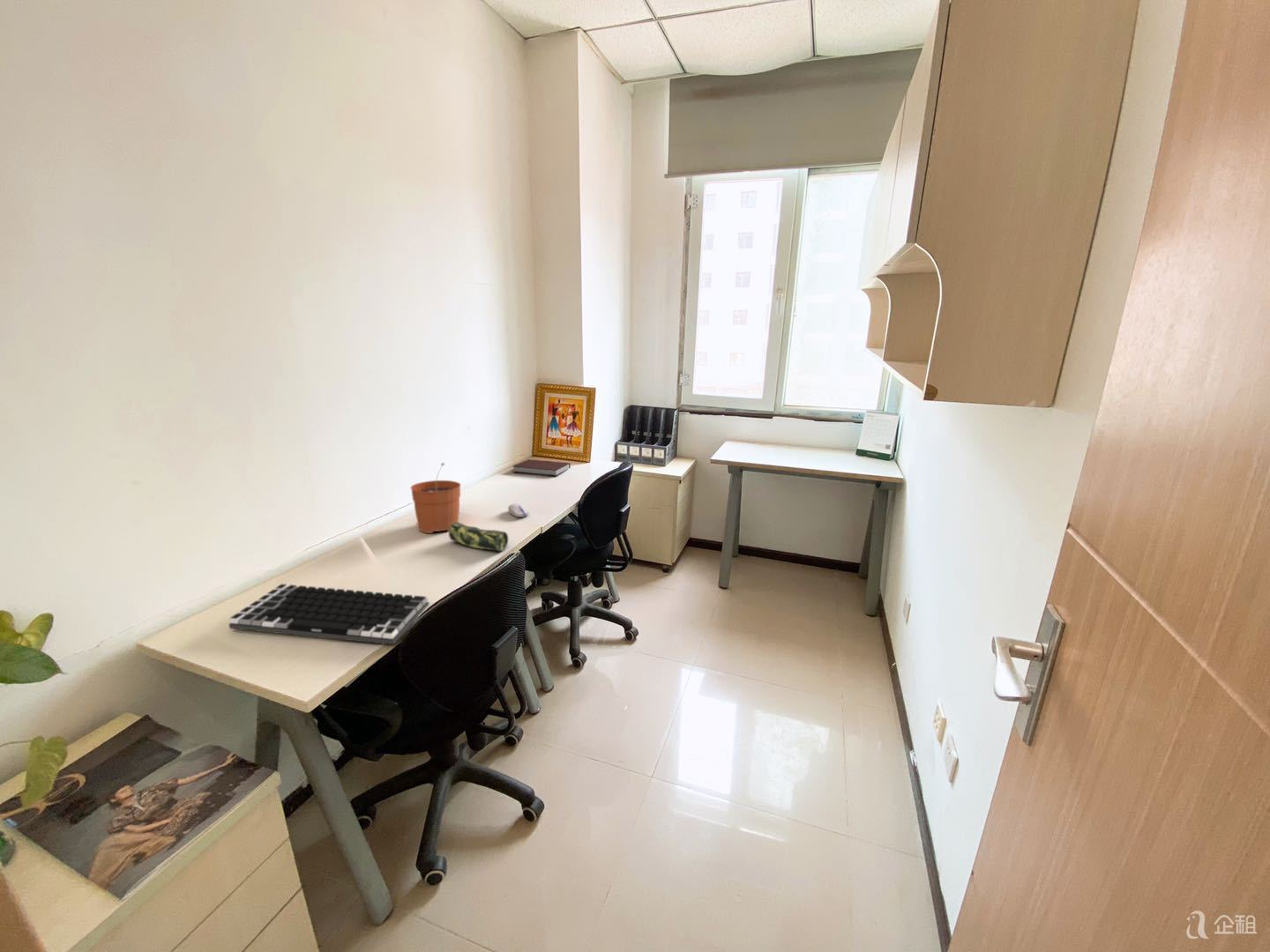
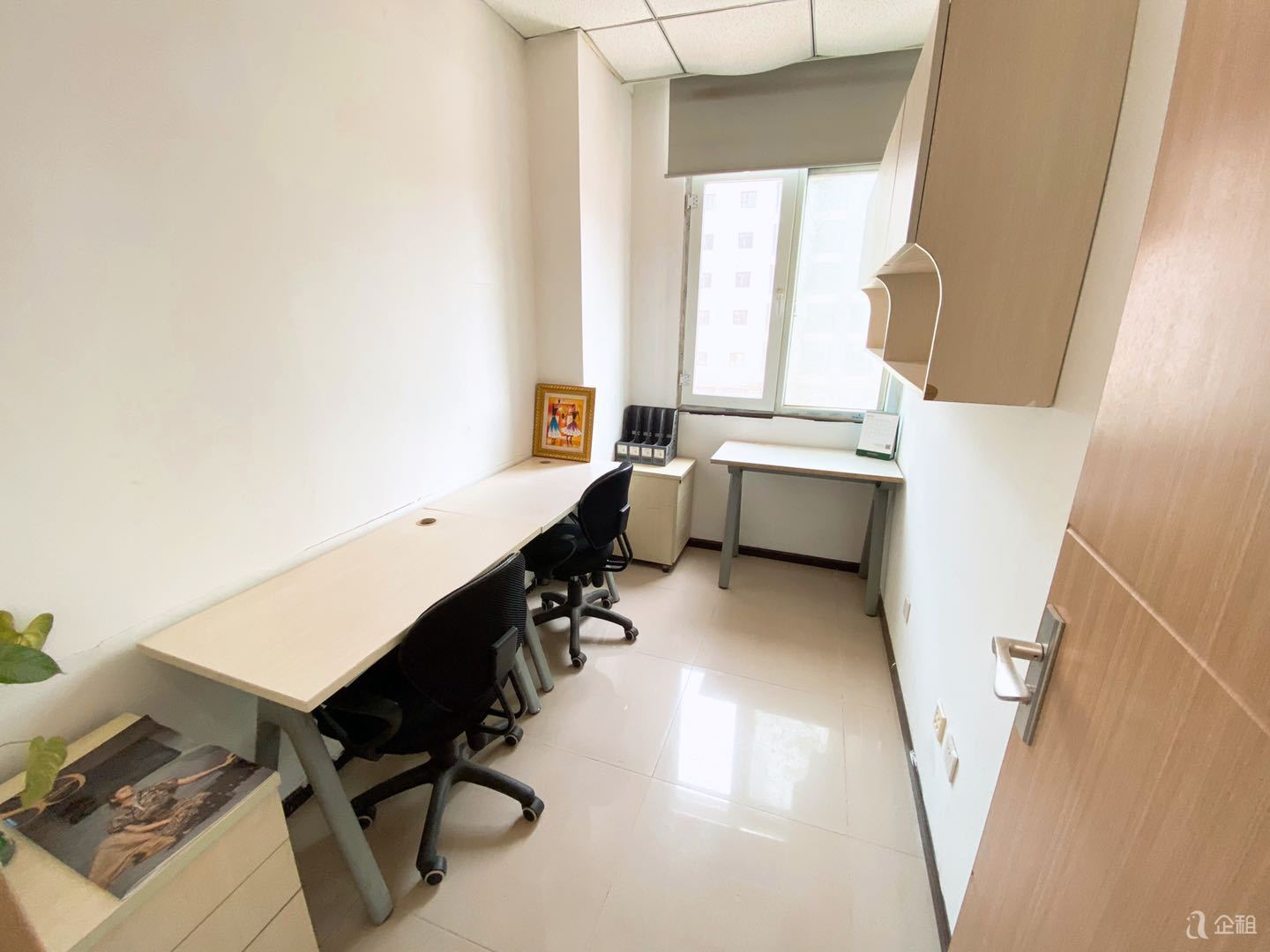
- computer mouse [507,502,530,518]
- plant pot [410,462,462,534]
- pencil case [448,522,509,553]
- computer keyboard [228,584,430,646]
- notebook [512,458,571,477]
